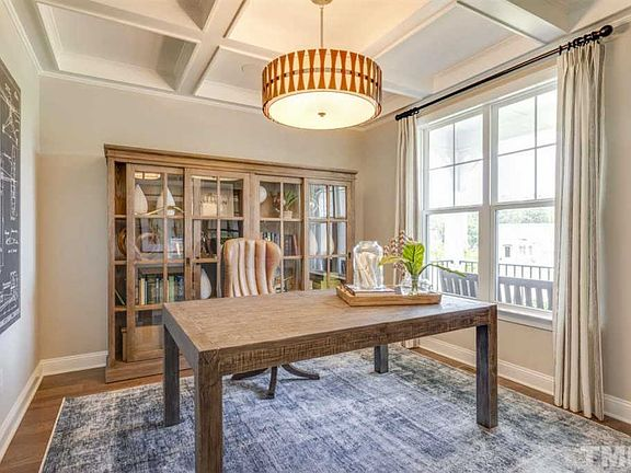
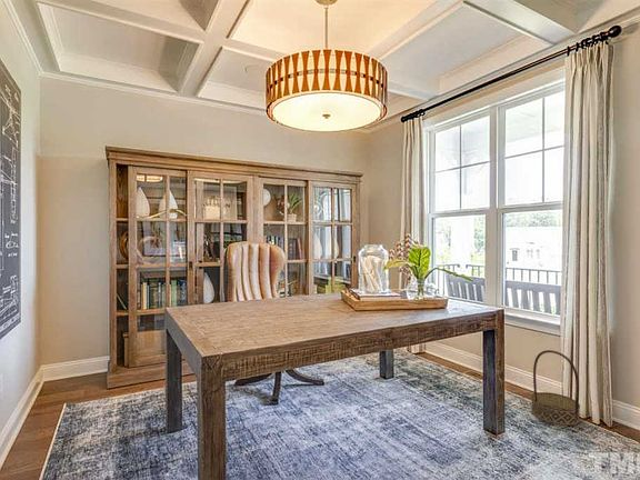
+ basket [530,349,581,427]
